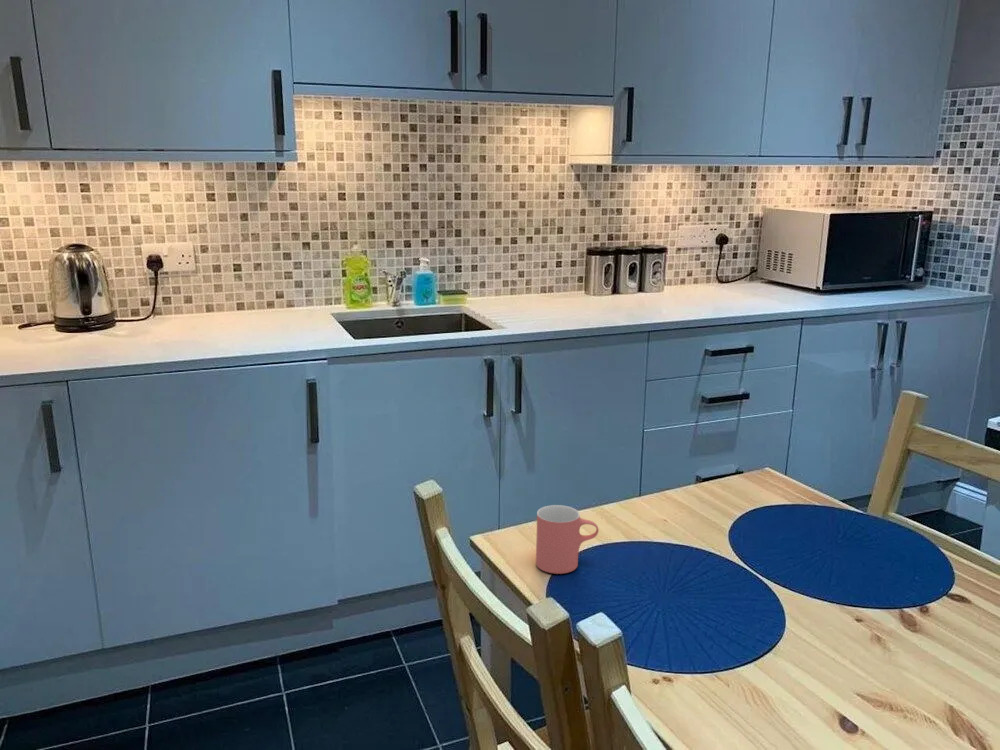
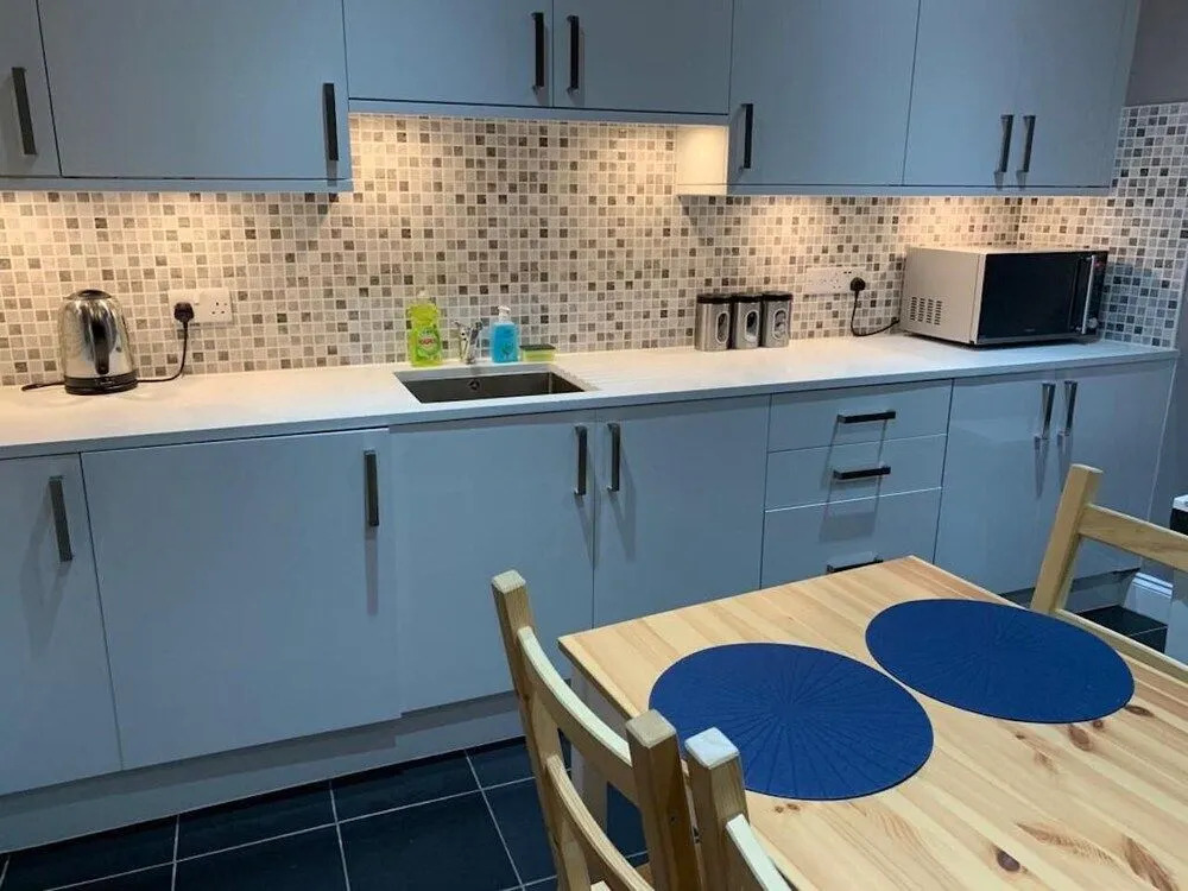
- cup [535,504,600,575]
